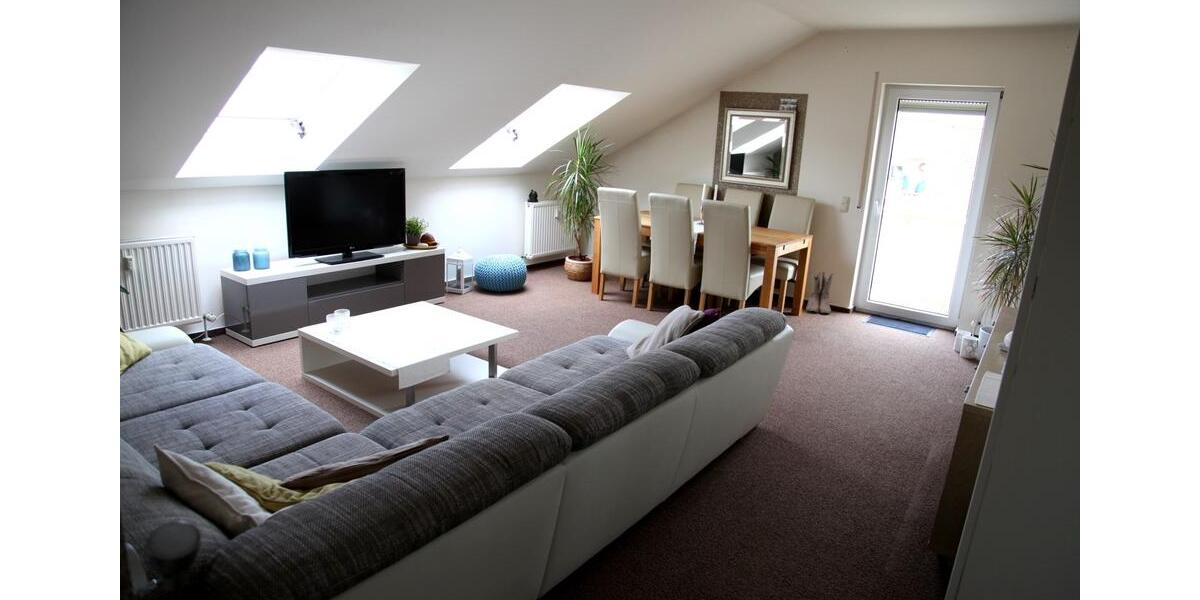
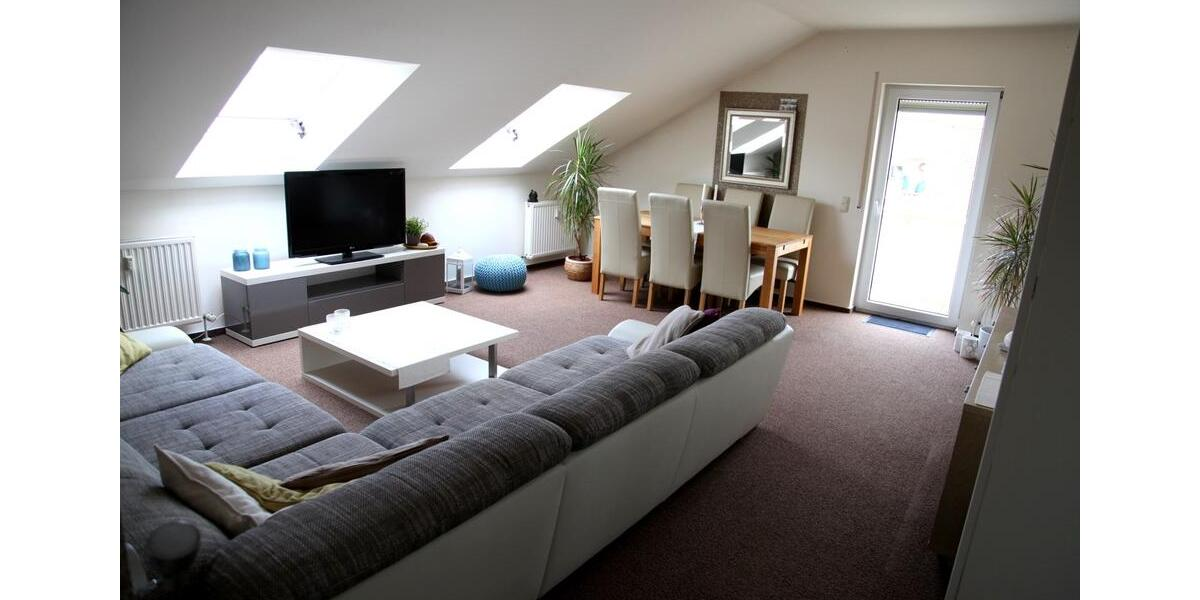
- boots [805,270,835,315]
